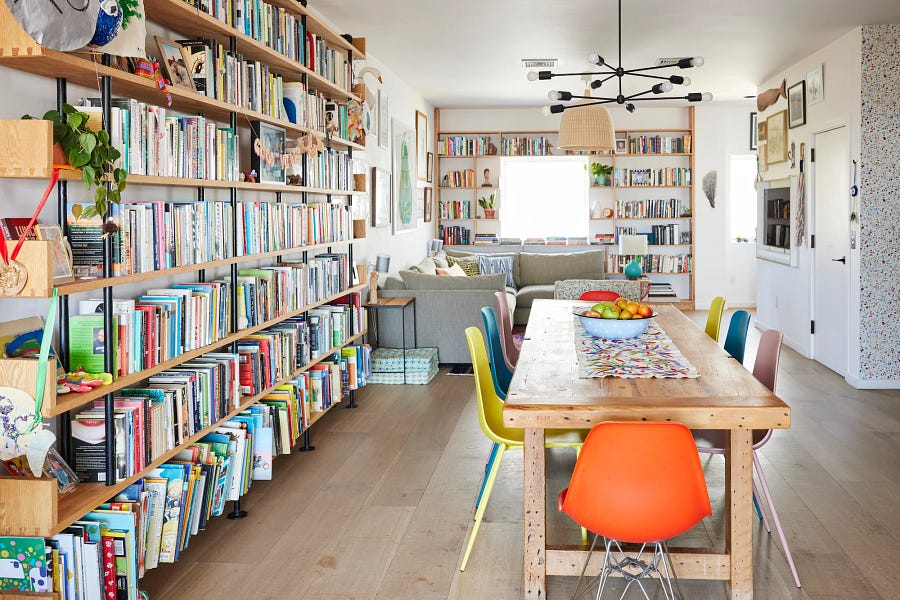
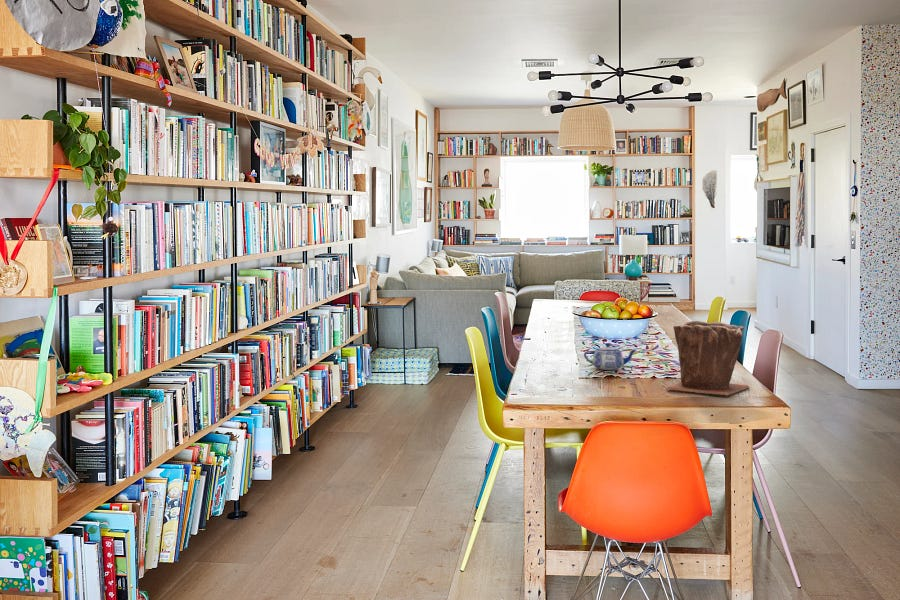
+ plant pot [665,320,751,396]
+ teapot [583,342,637,371]
